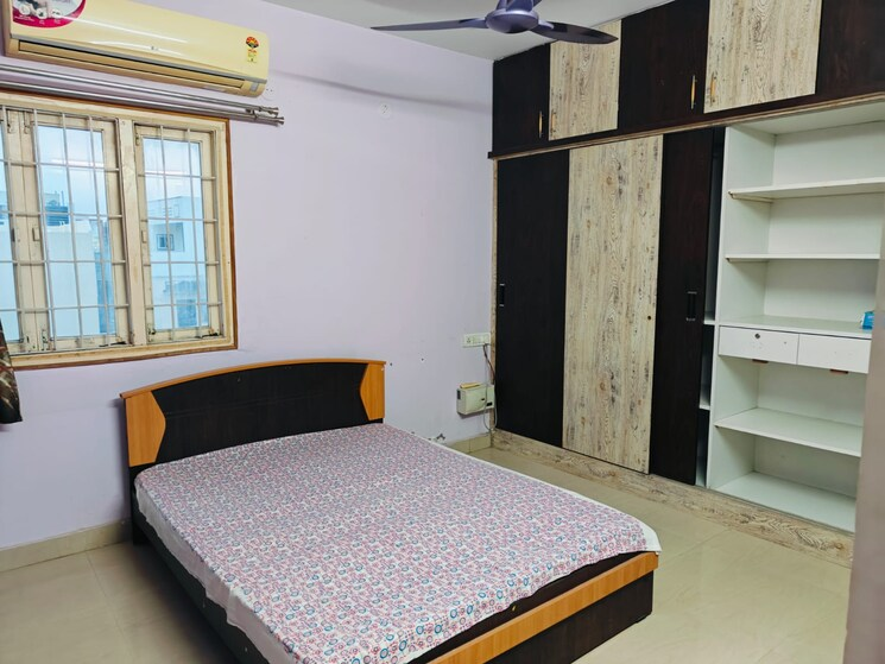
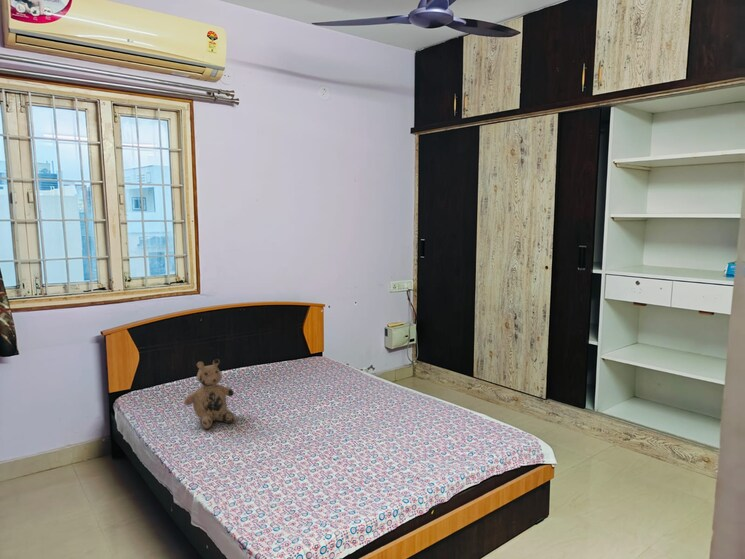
+ teddy bear [183,358,236,430]
